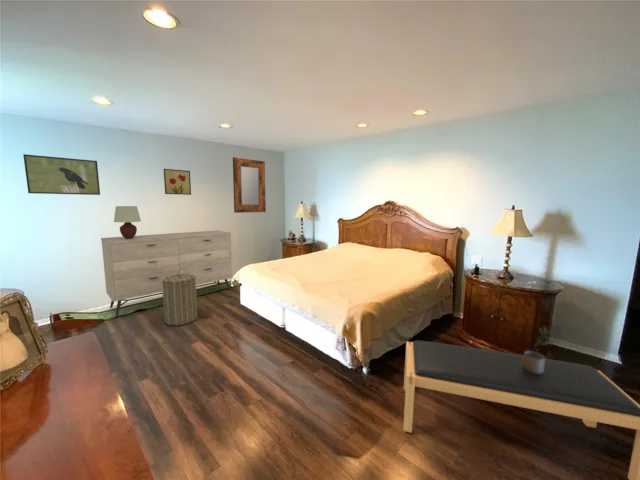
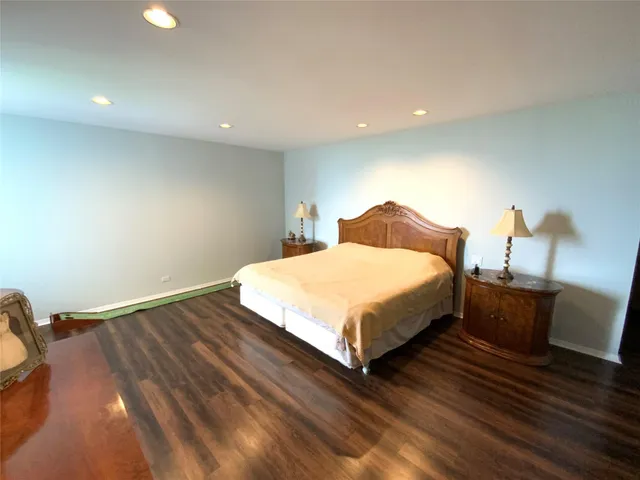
- bench [403,339,640,480]
- home mirror [232,156,267,214]
- table lamp [113,205,142,239]
- laundry hamper [162,270,198,326]
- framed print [22,153,101,196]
- wall art [163,168,192,196]
- dresser [100,230,233,318]
- potted plant [523,326,554,374]
